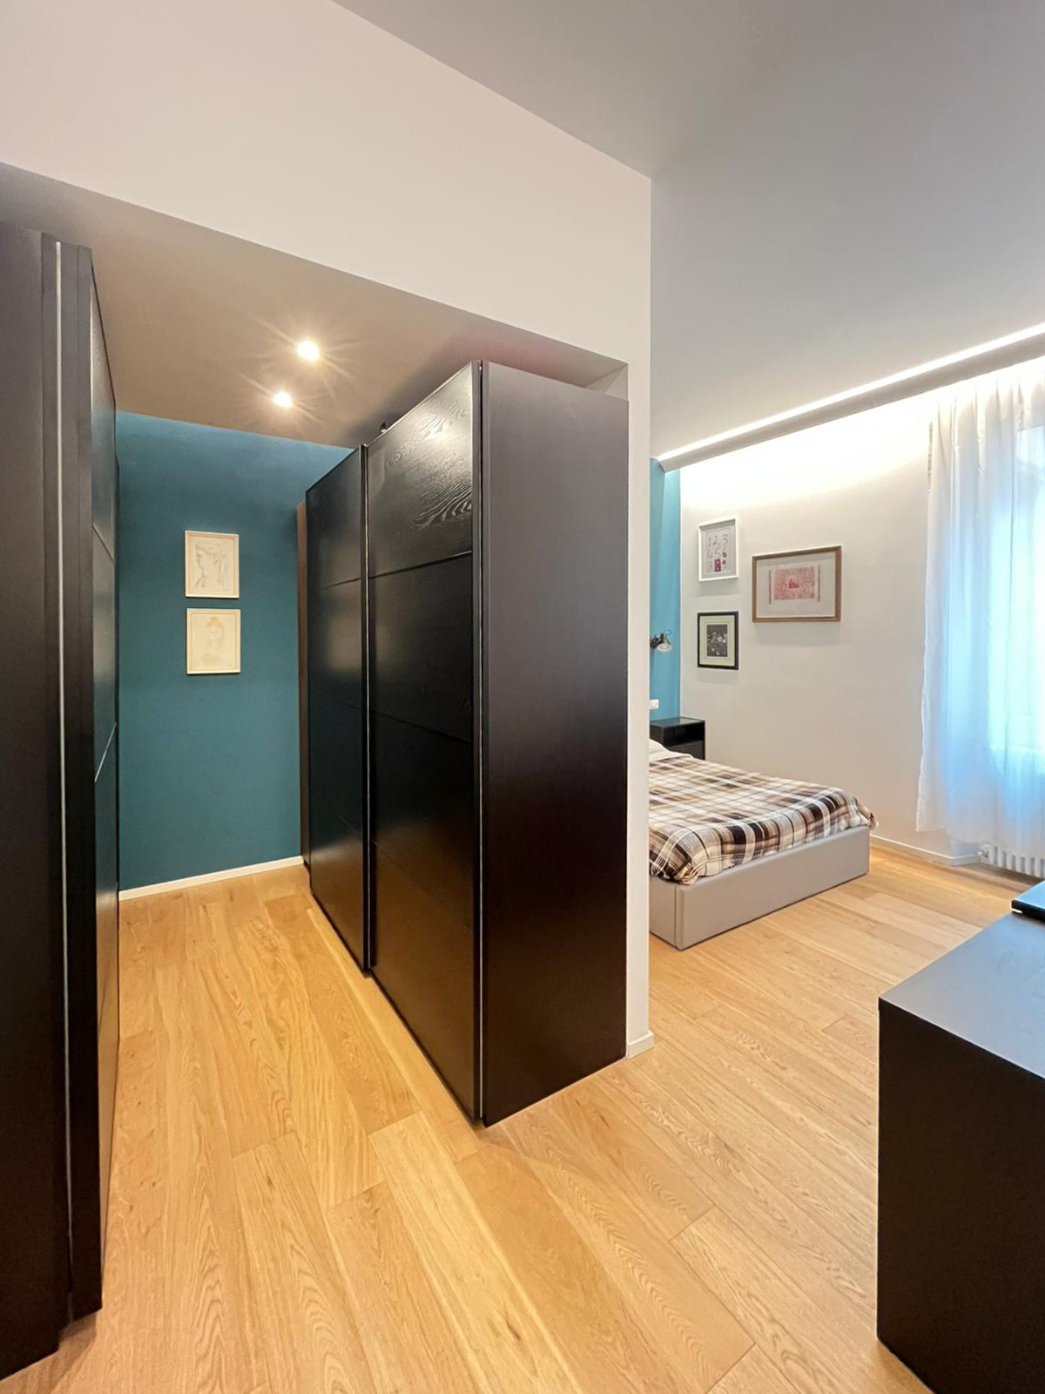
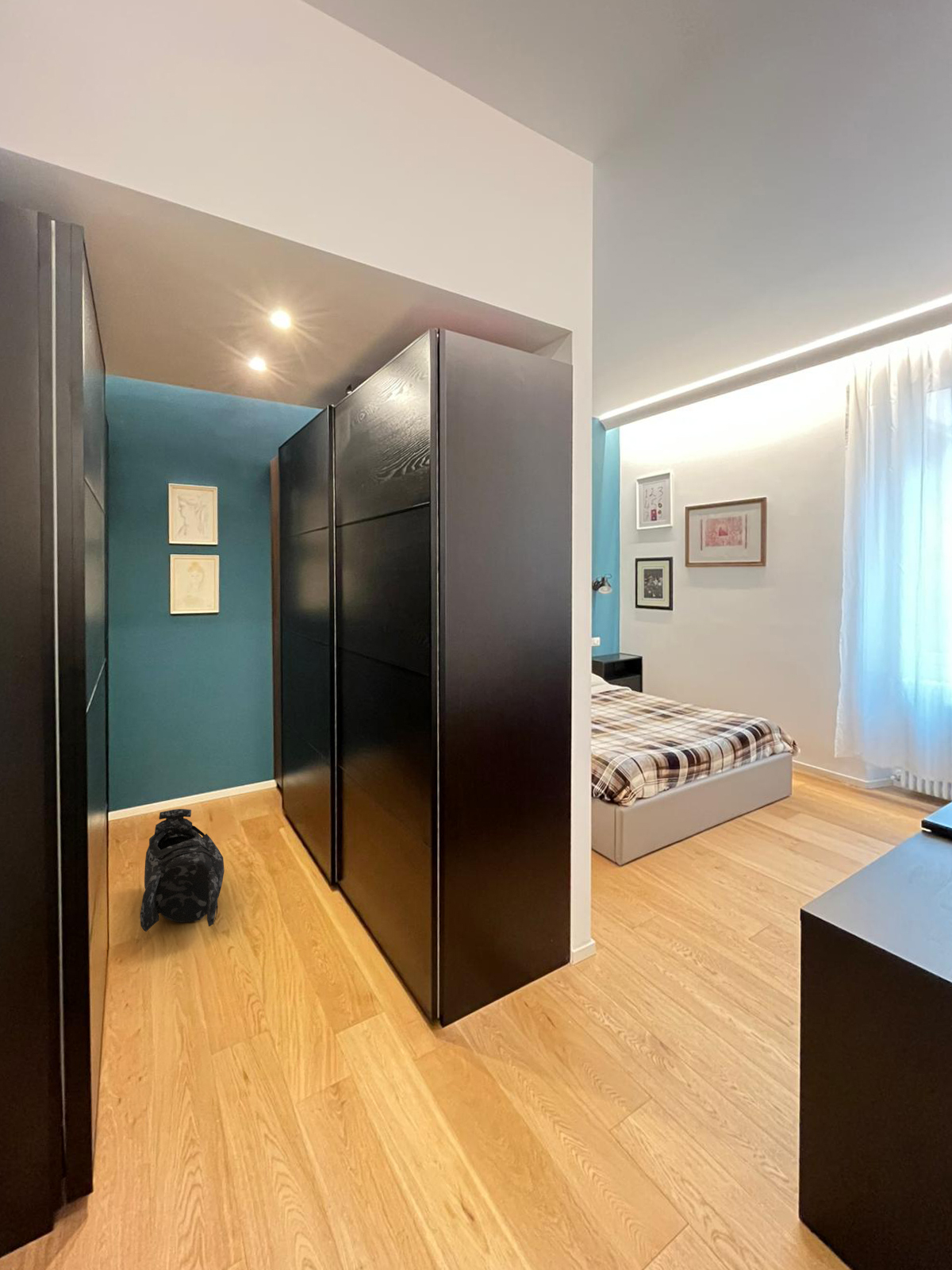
+ body armor [140,808,225,933]
